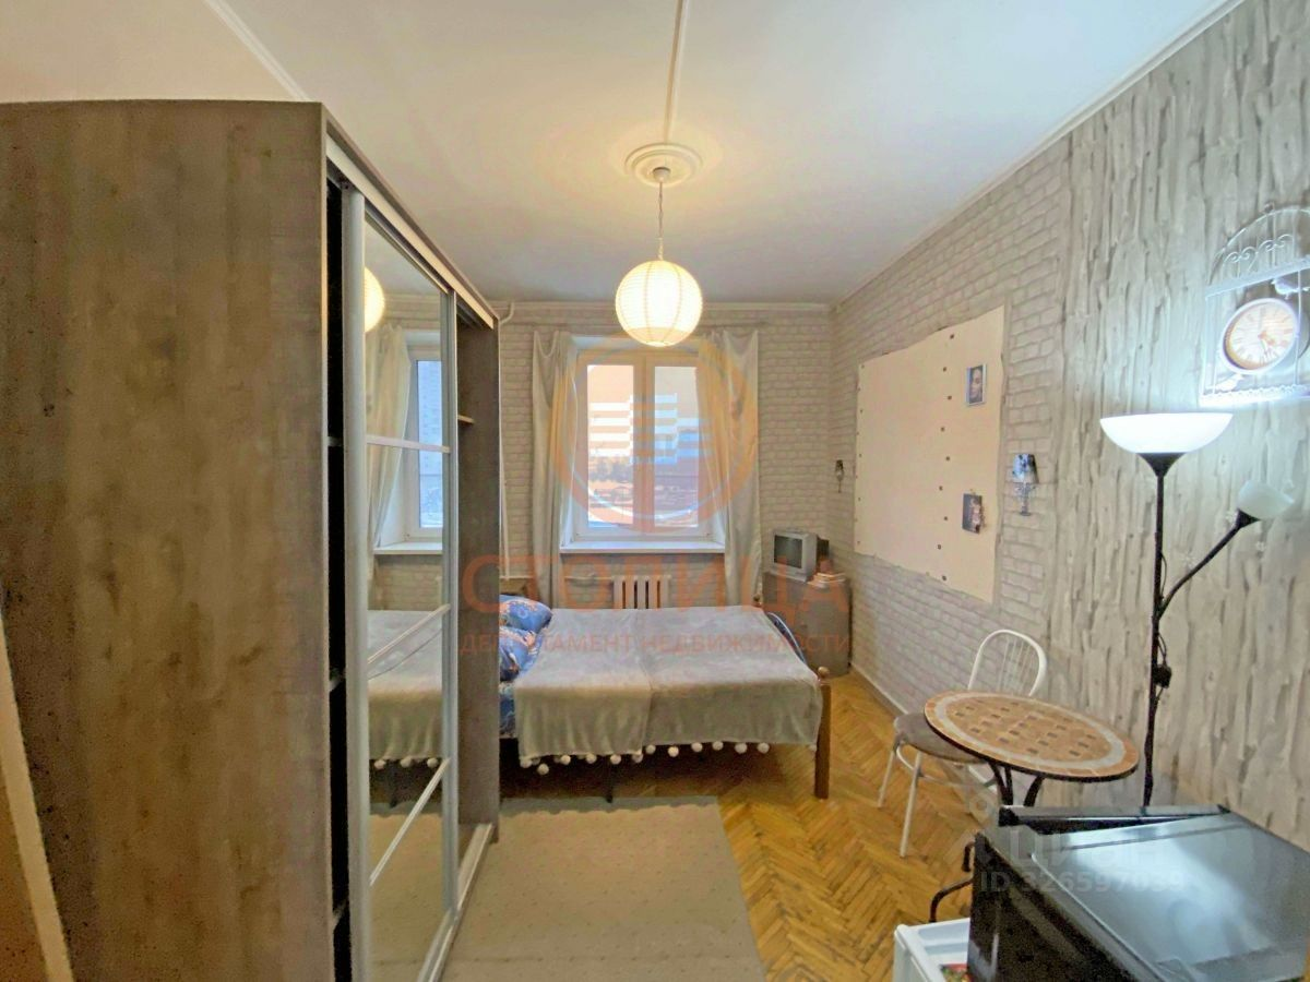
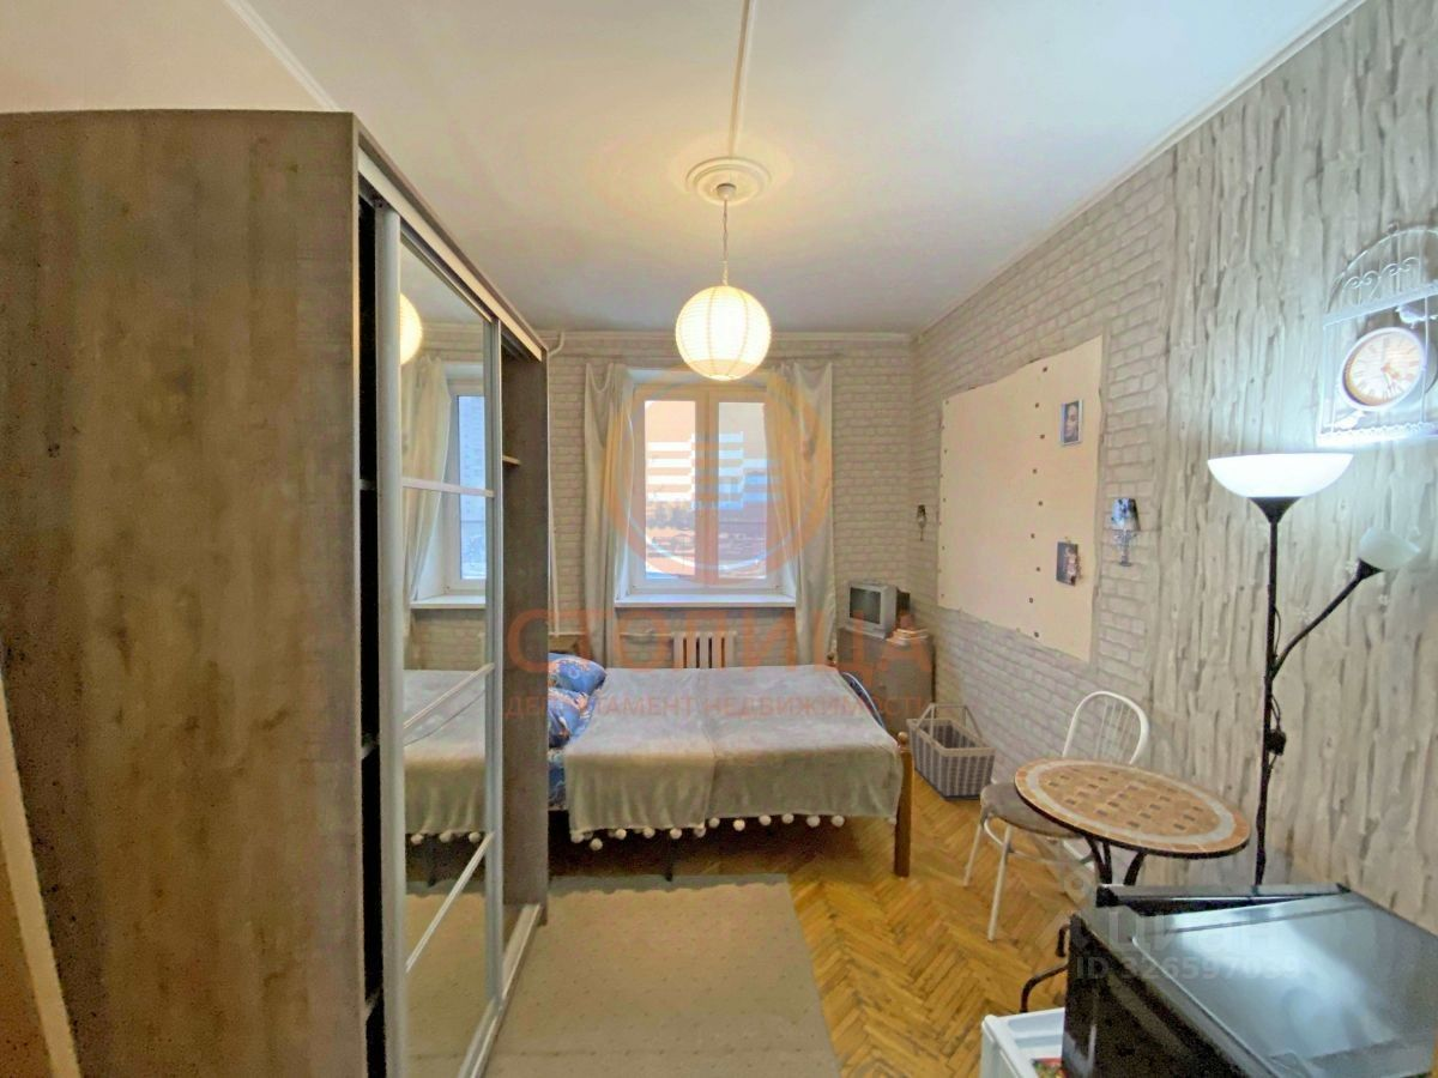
+ basket [905,701,997,801]
